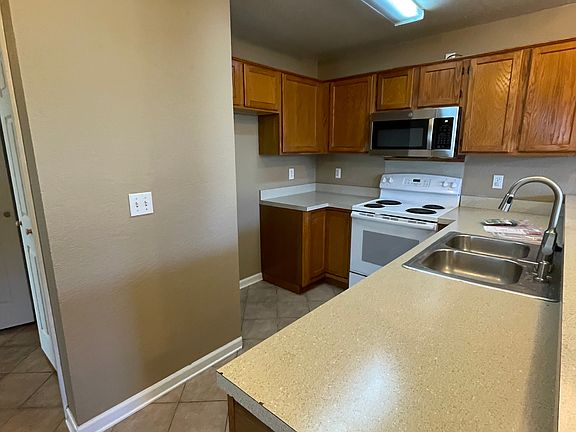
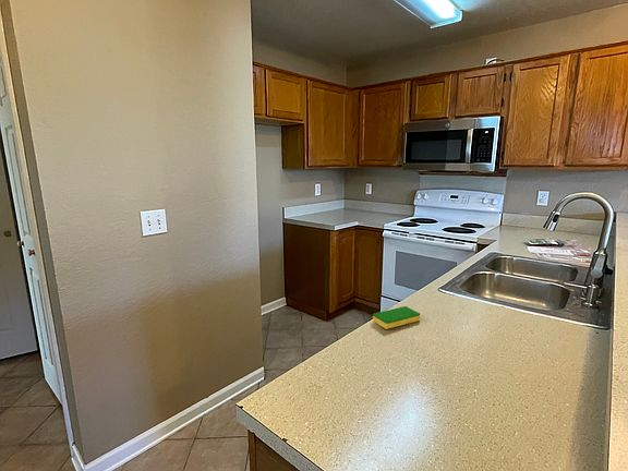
+ dish sponge [372,305,421,330]
